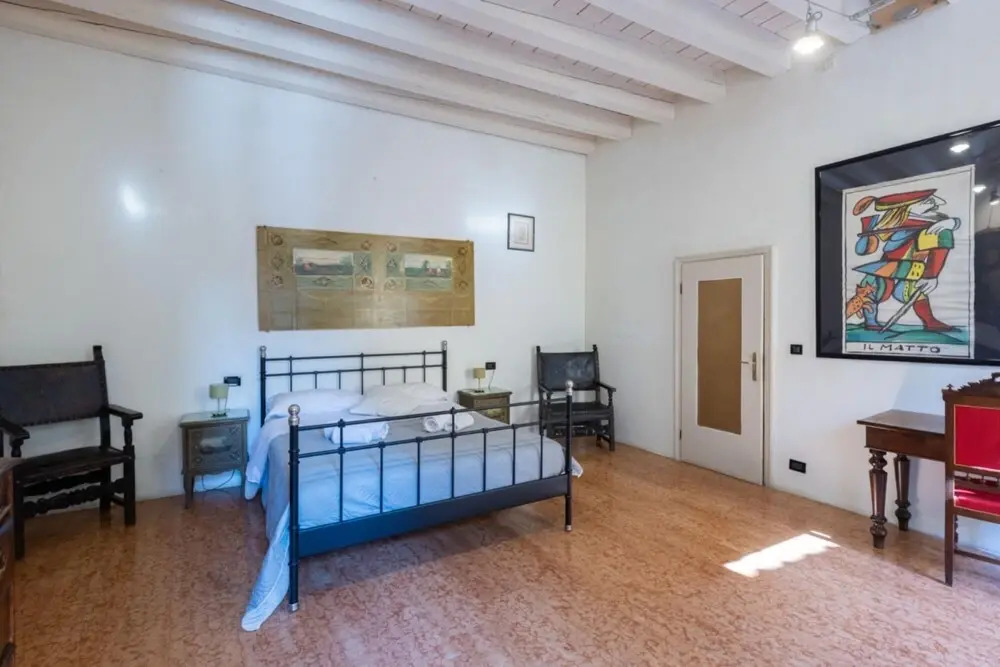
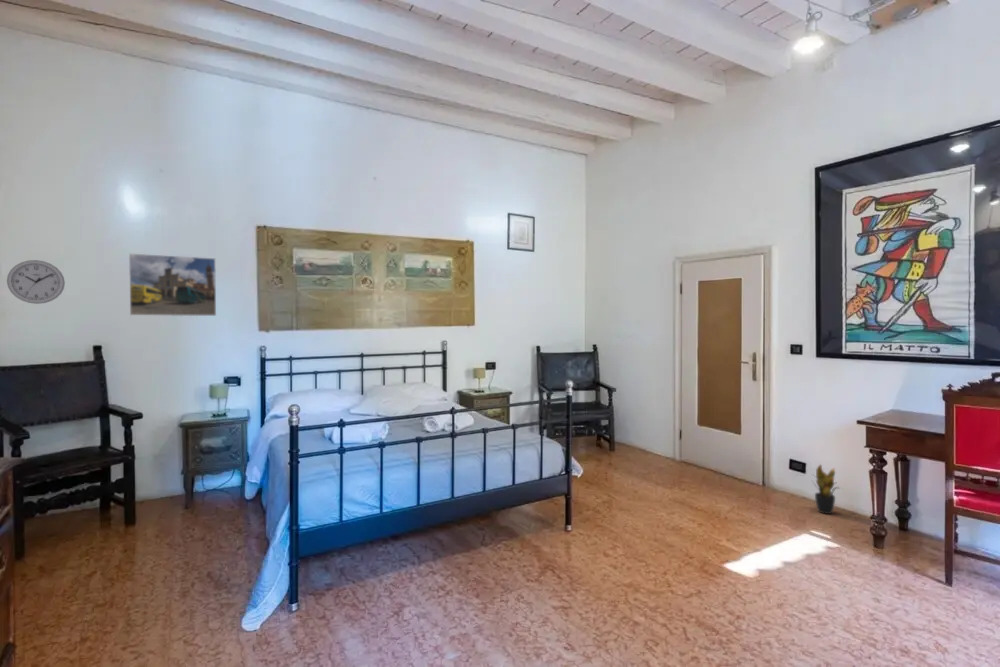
+ potted plant [811,463,842,515]
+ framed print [128,253,217,317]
+ wall clock [6,259,66,305]
